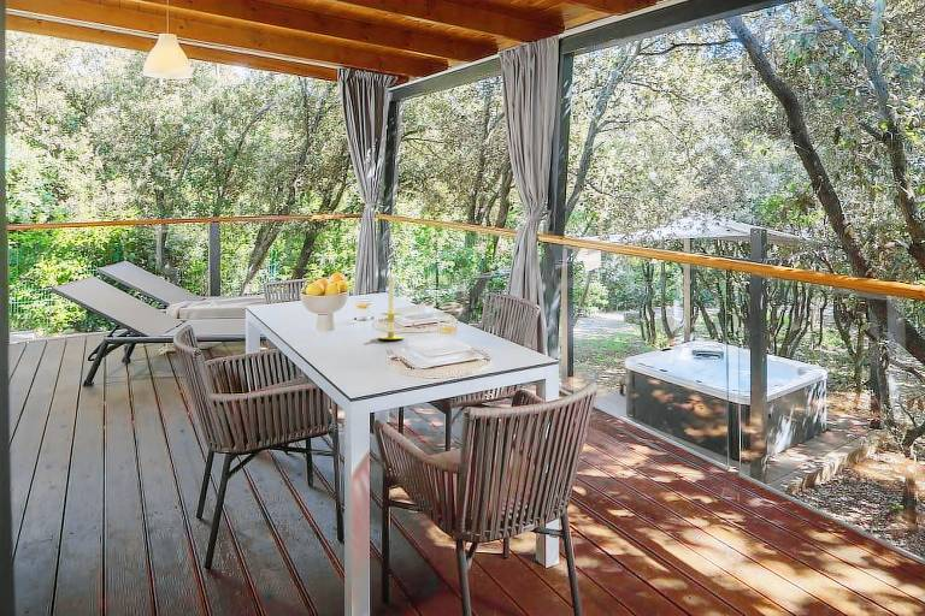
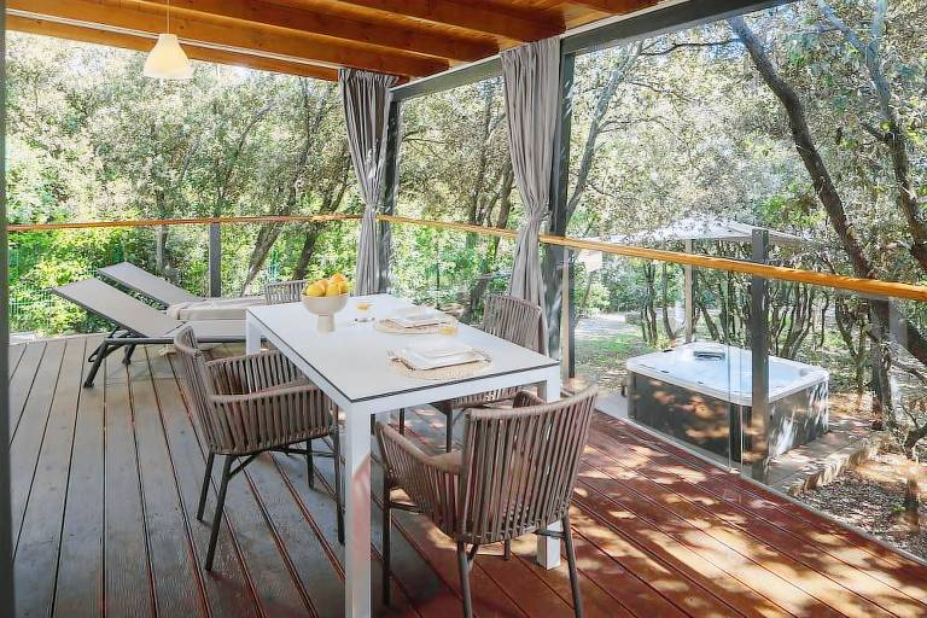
- candle [377,271,405,340]
